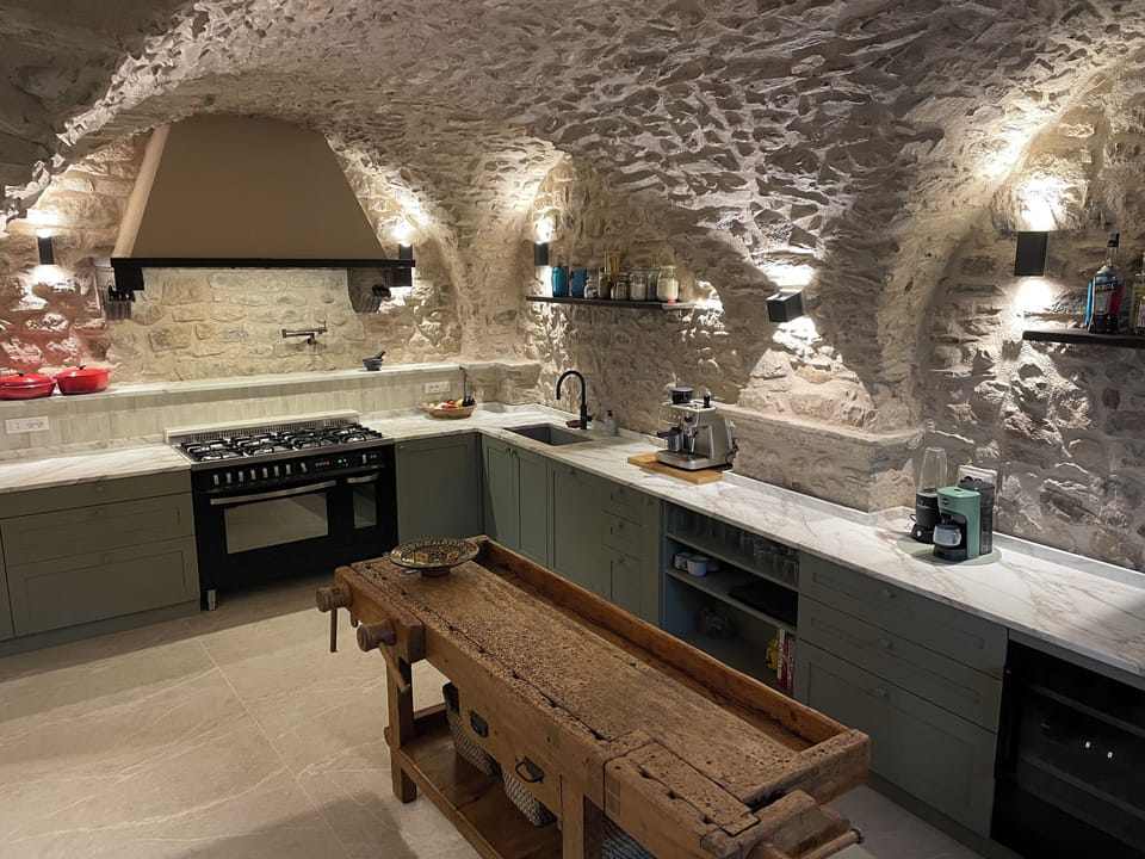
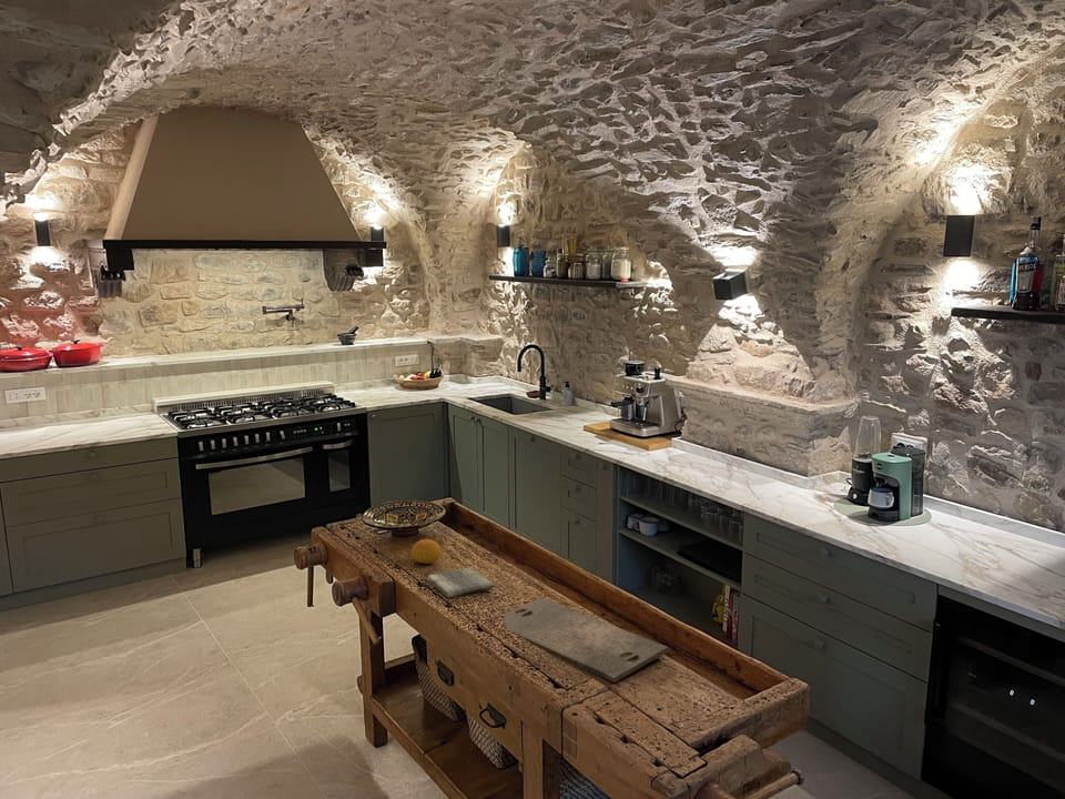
+ cutting board [501,597,670,684]
+ dish towel [426,566,496,598]
+ fruit [410,538,442,565]
